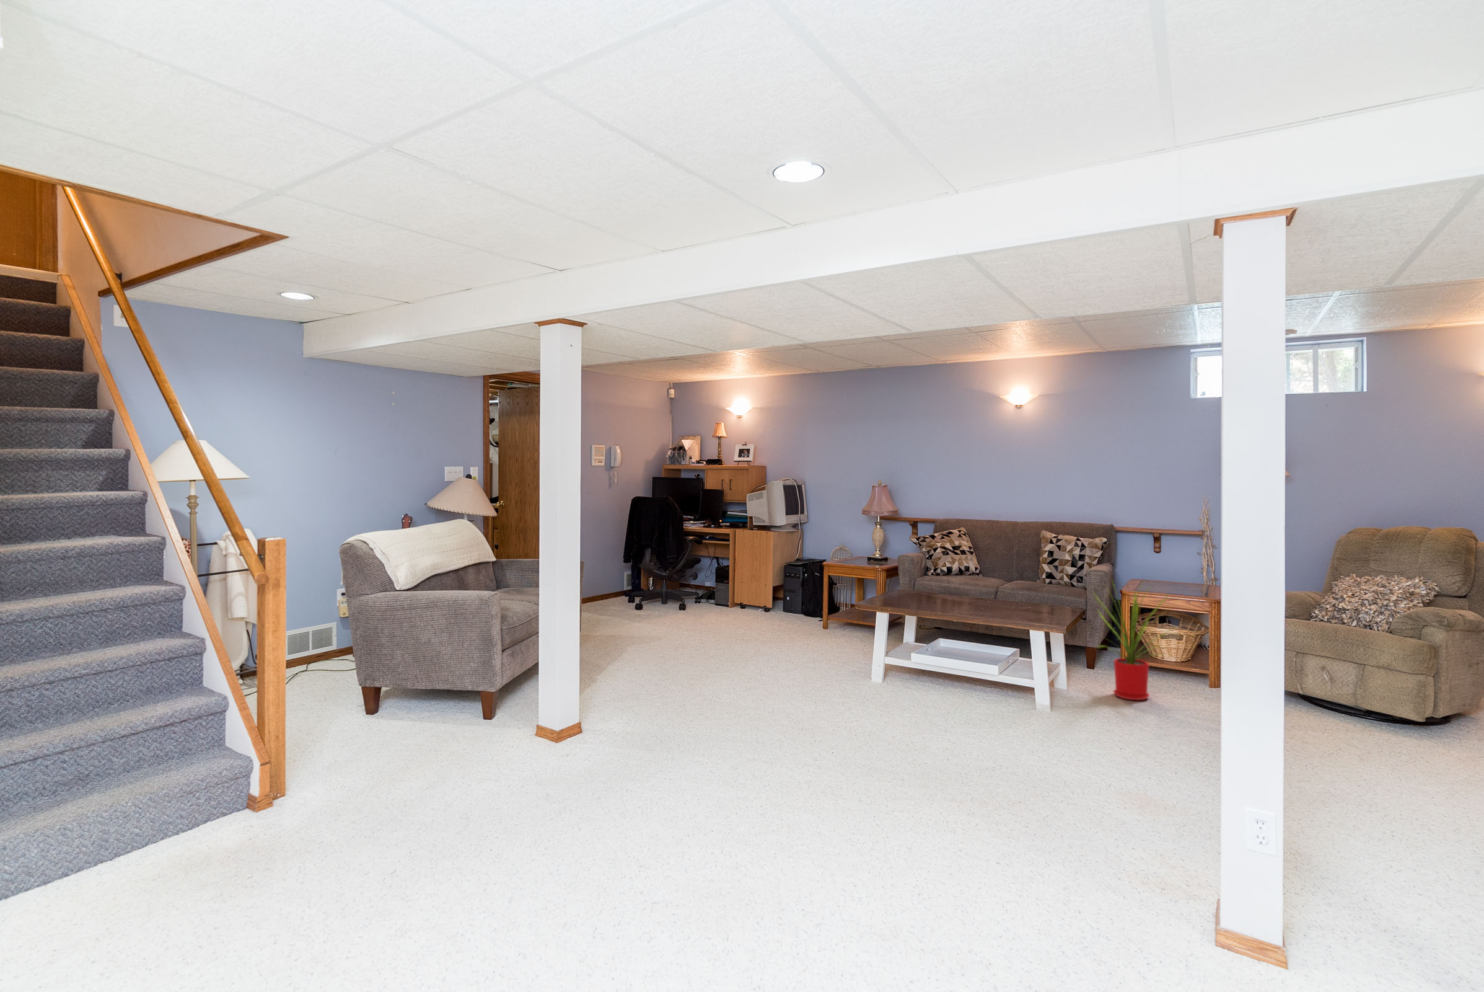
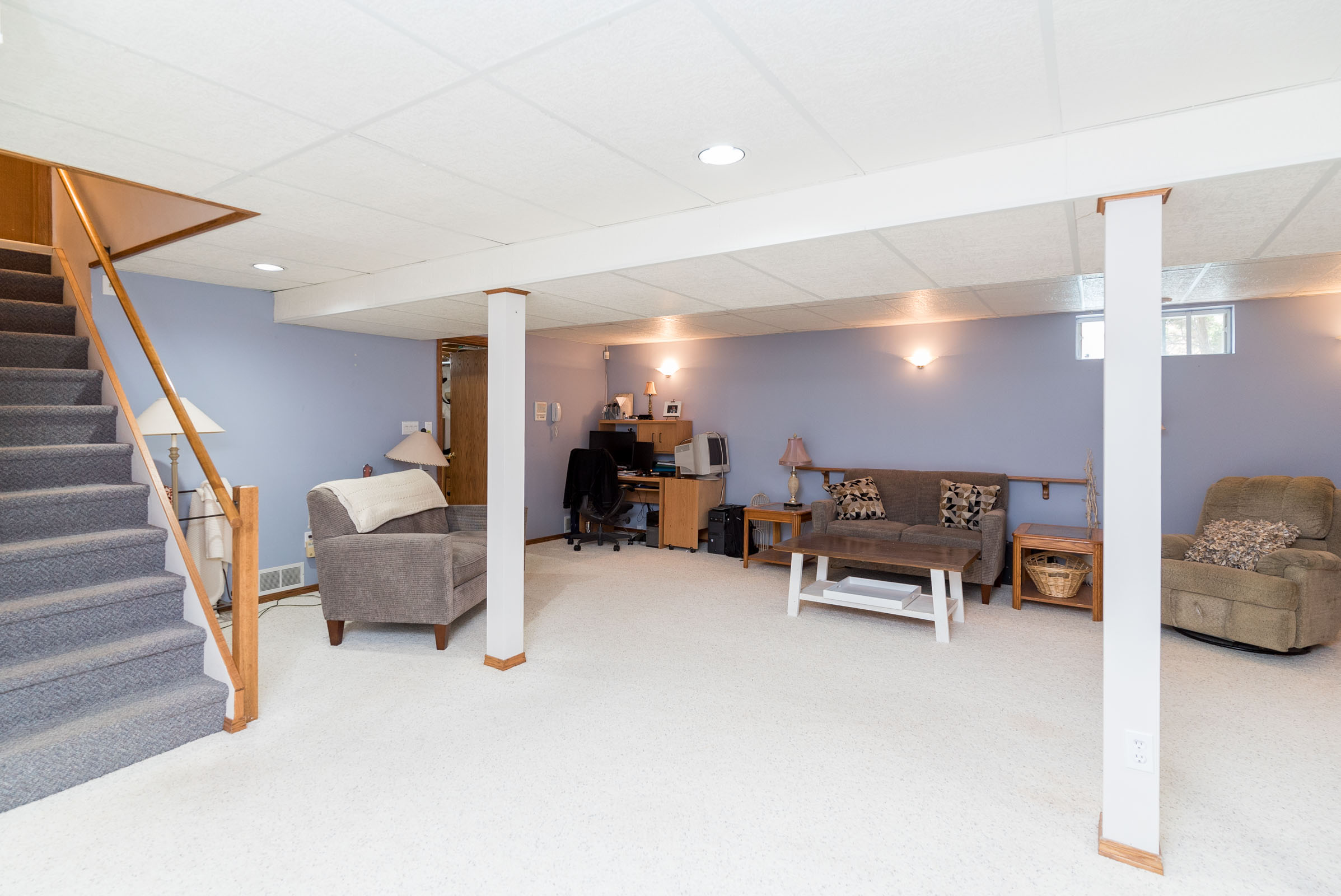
- house plant [1088,579,1181,701]
